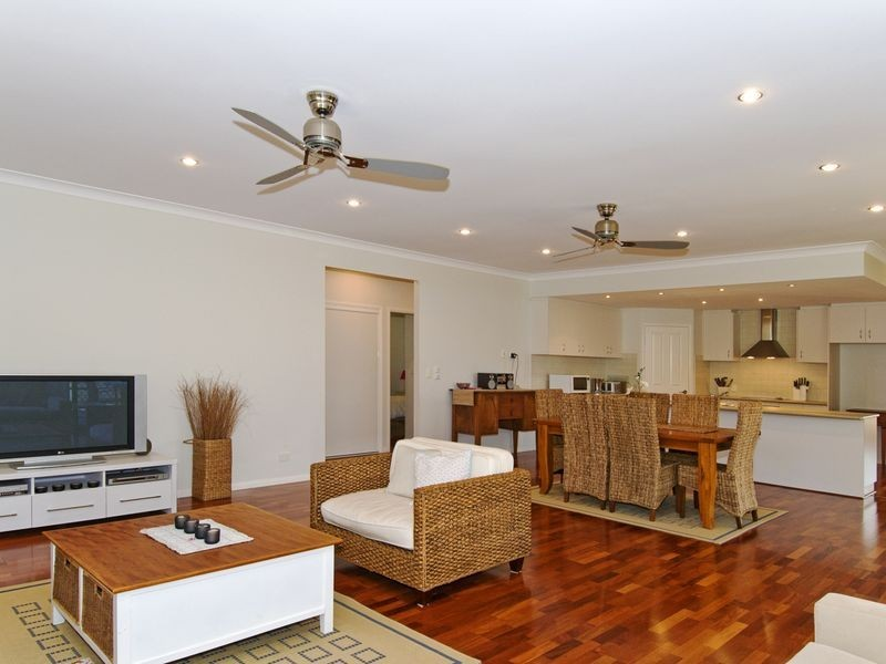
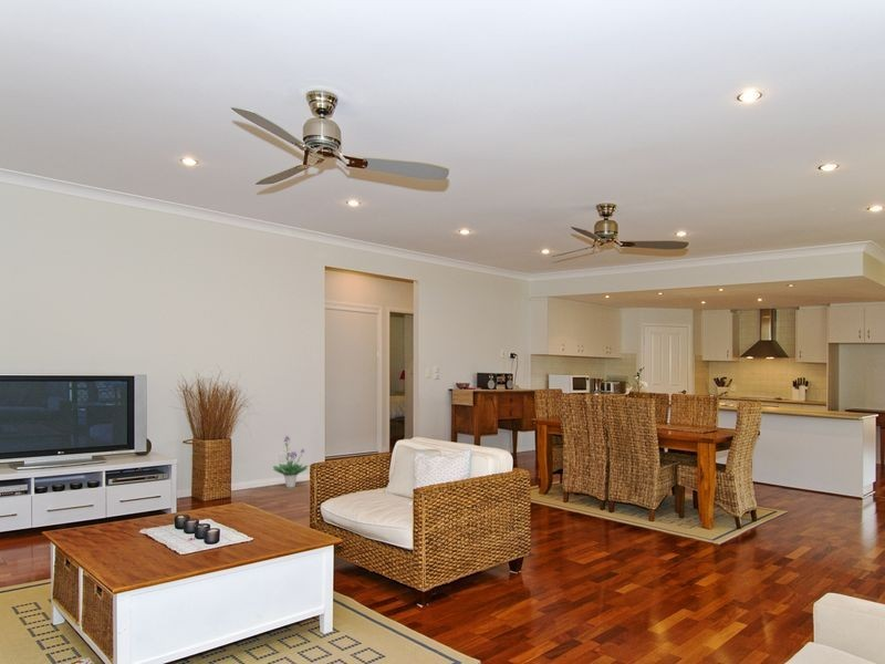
+ potted plant [272,434,310,488]
